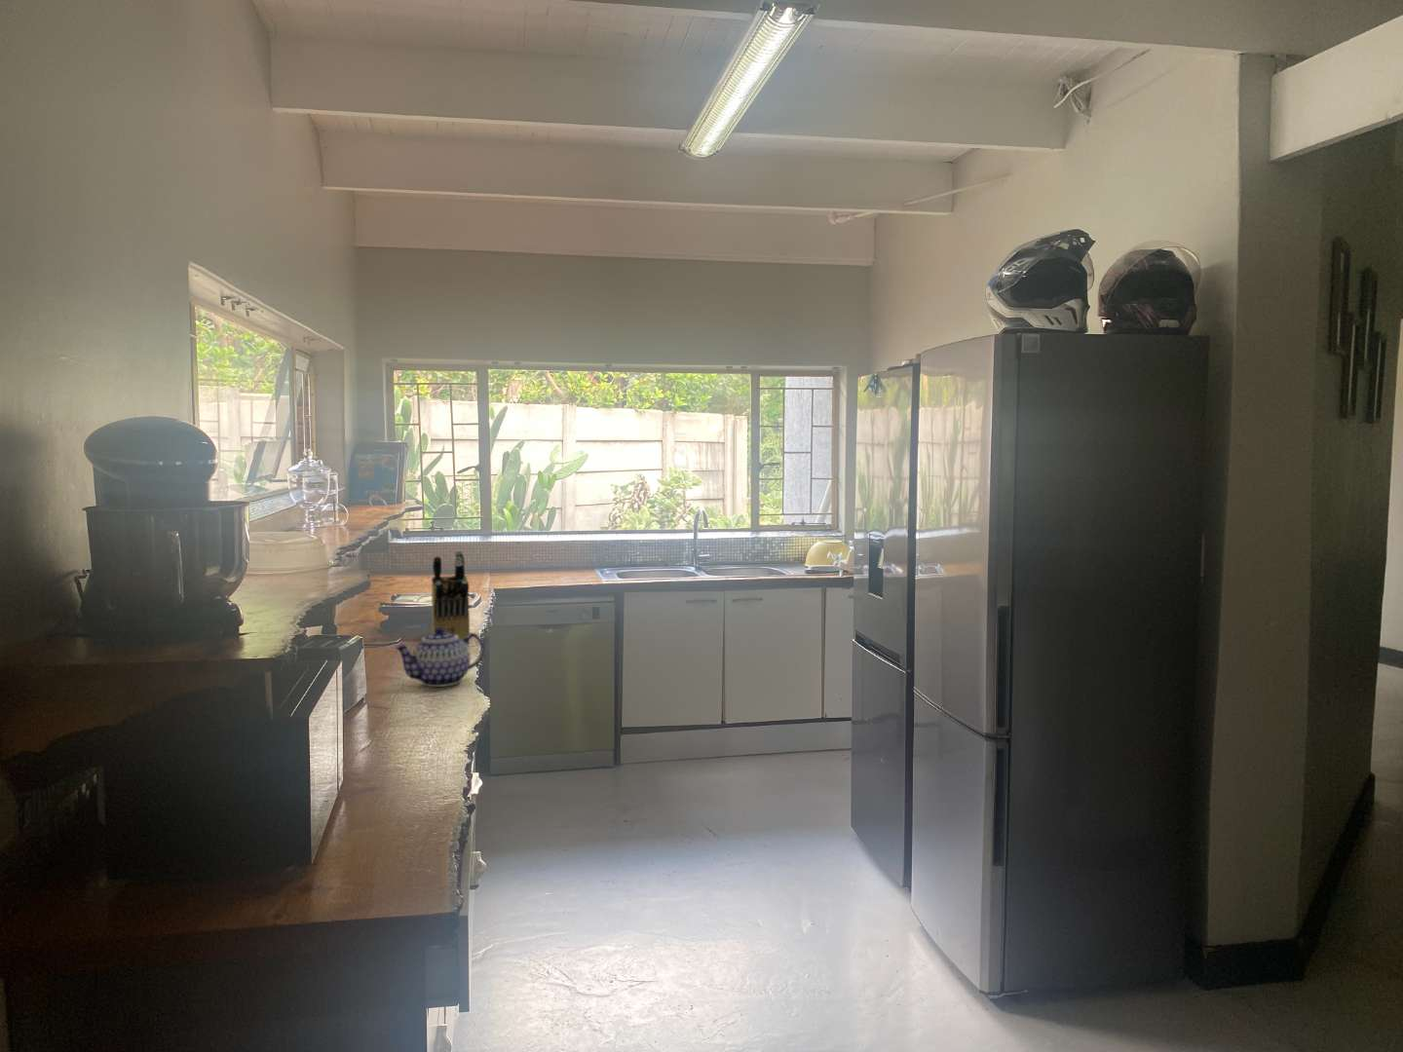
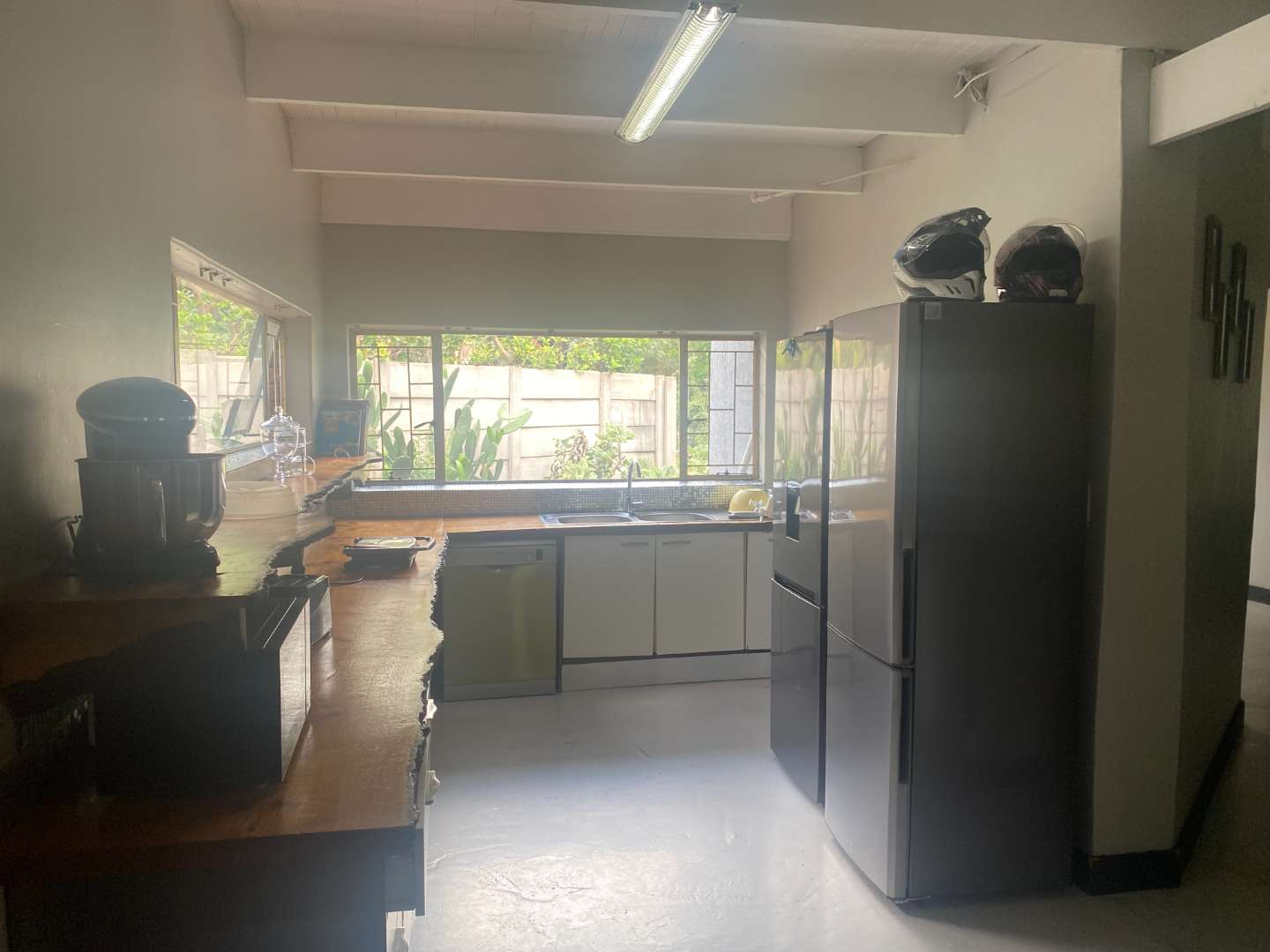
- teapot [392,628,485,687]
- knife block [431,549,471,645]
